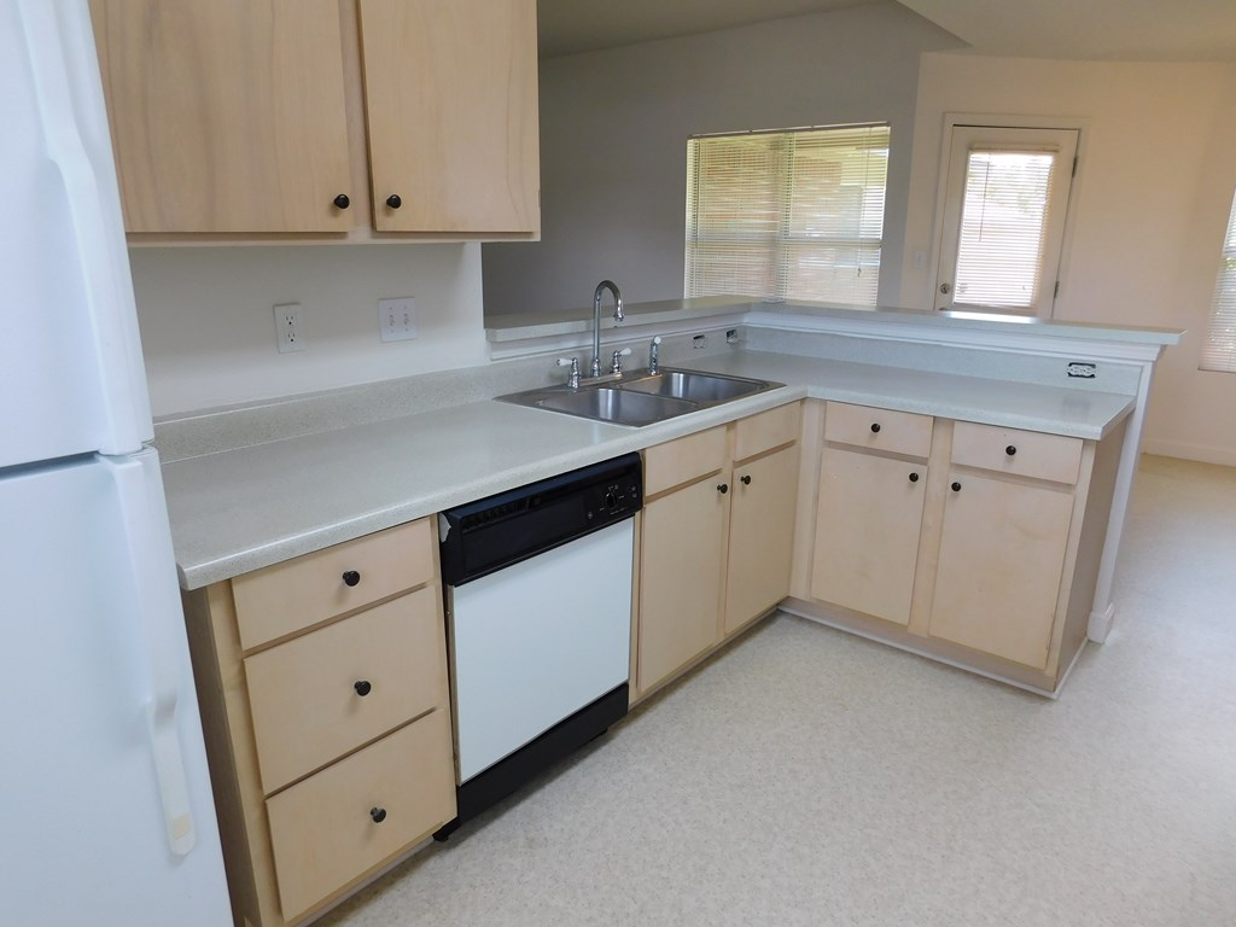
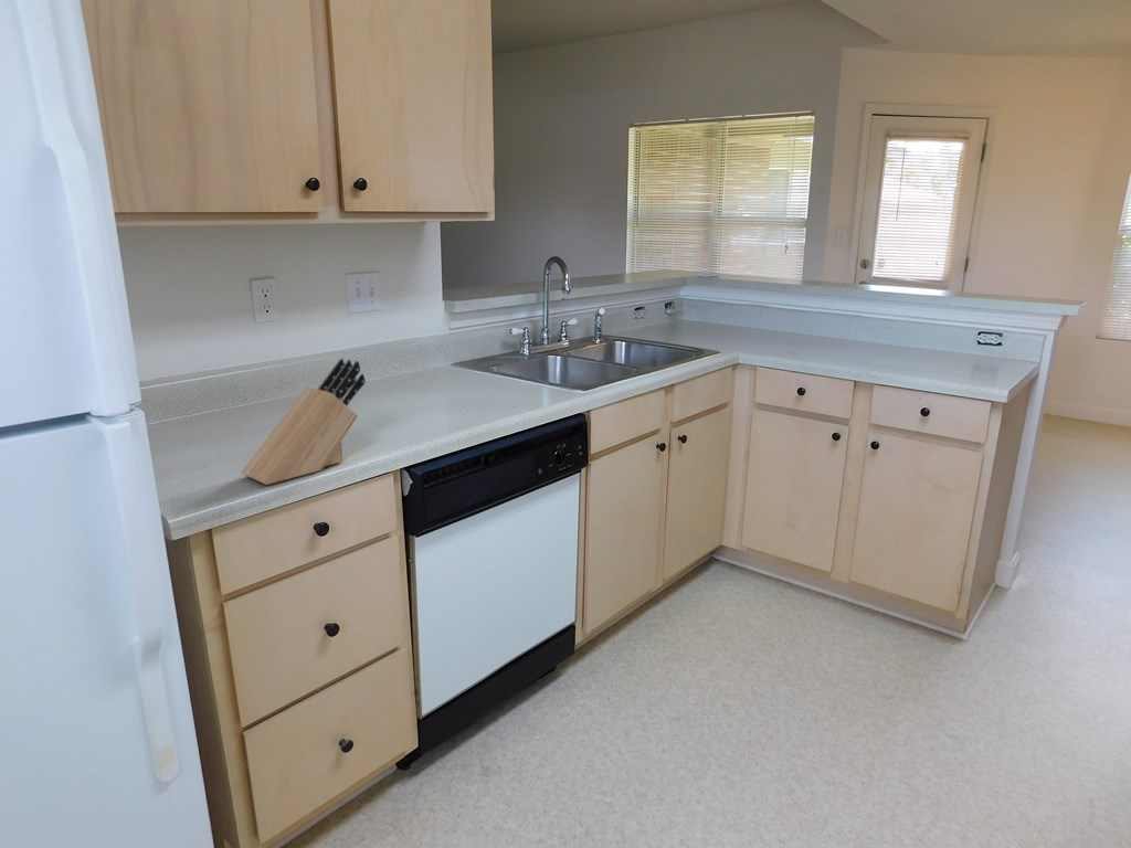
+ knife block [240,358,367,486]
